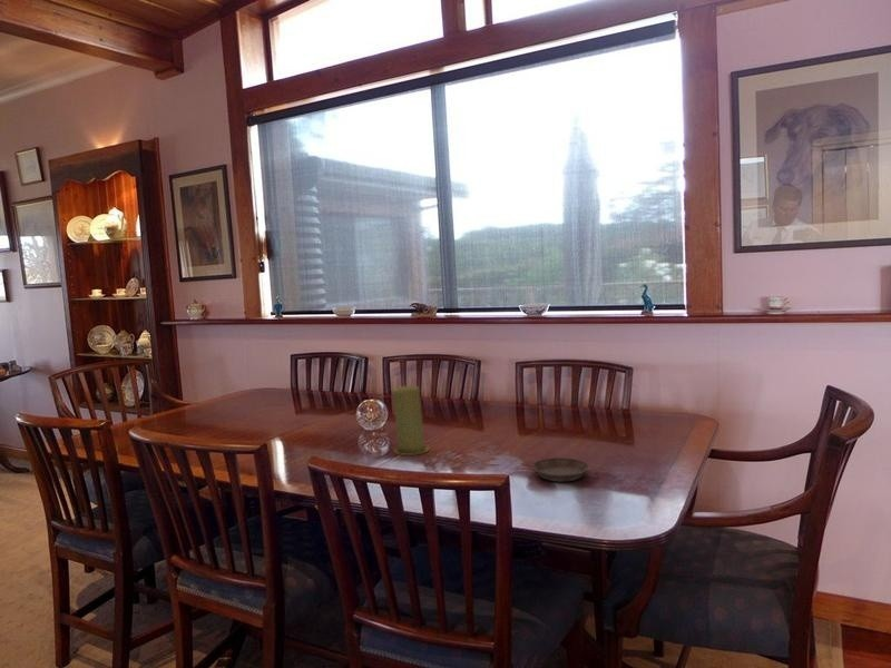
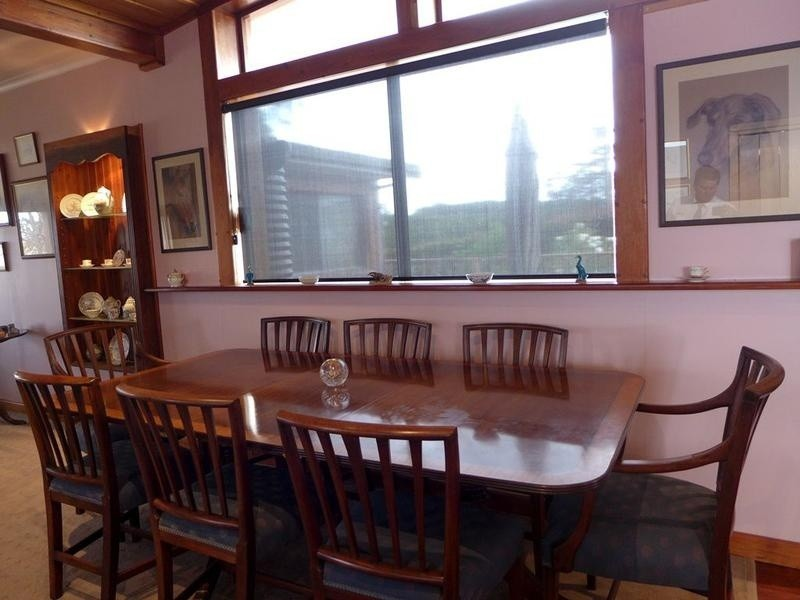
- candle [392,384,431,456]
- saucer [531,456,590,483]
